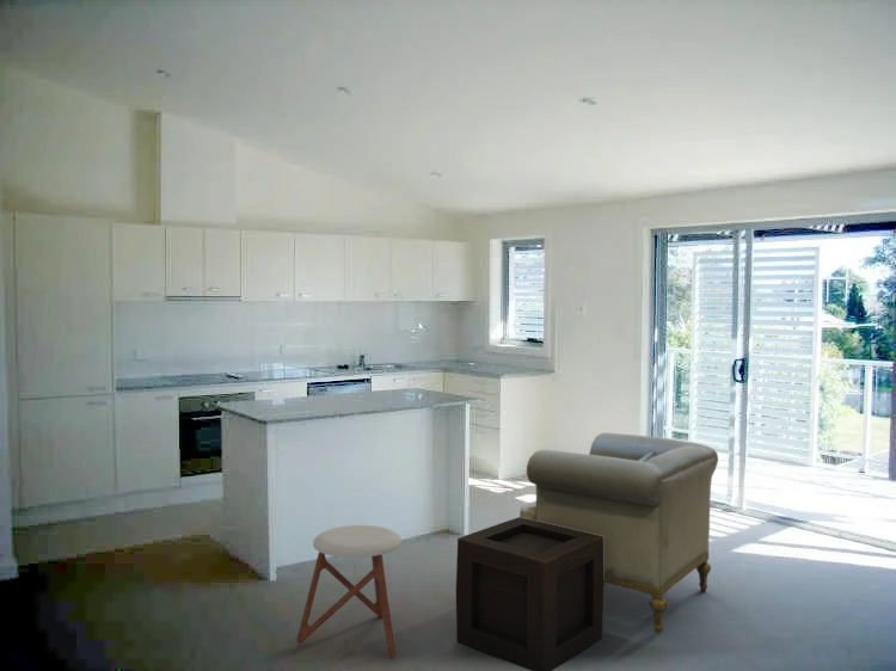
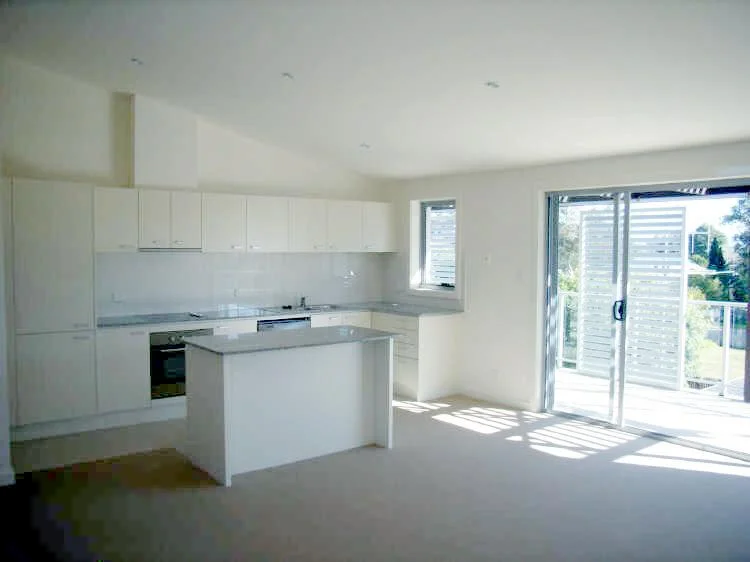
- armchair [518,431,719,634]
- stool [295,524,403,660]
- wooden crate [455,516,605,671]
